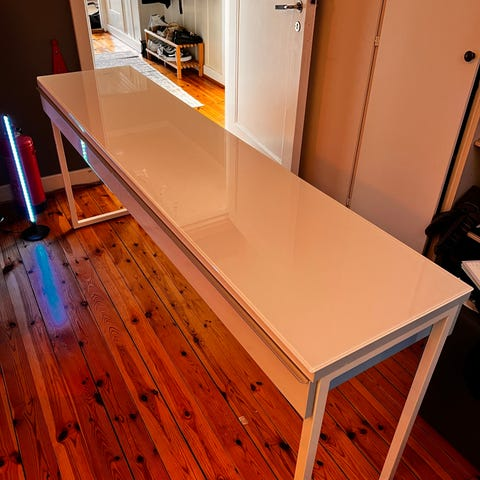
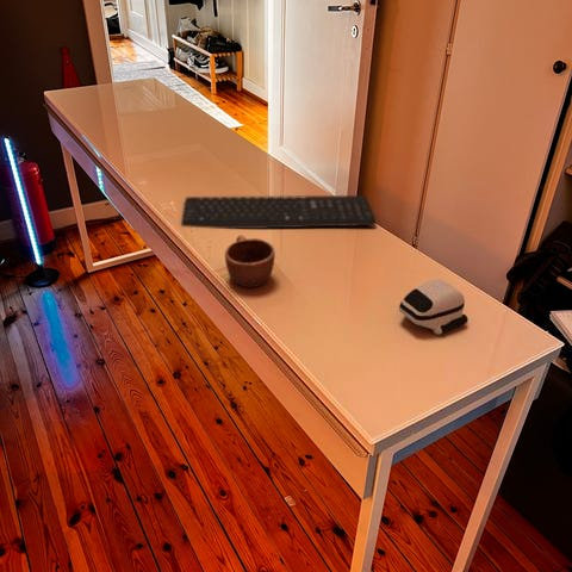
+ computer mouse [398,278,470,336]
+ keyboard [180,194,378,230]
+ mug [224,234,276,288]
